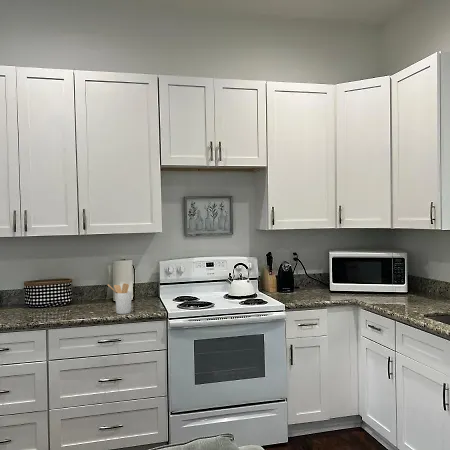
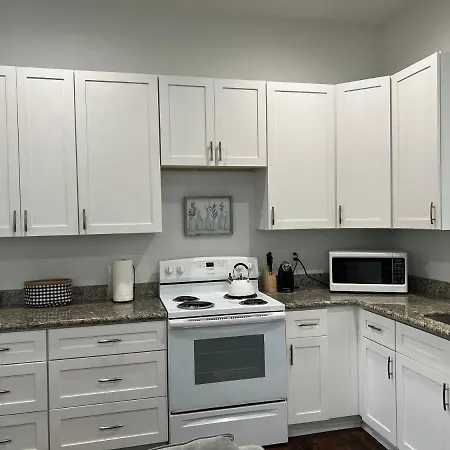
- utensil holder [107,282,133,315]
